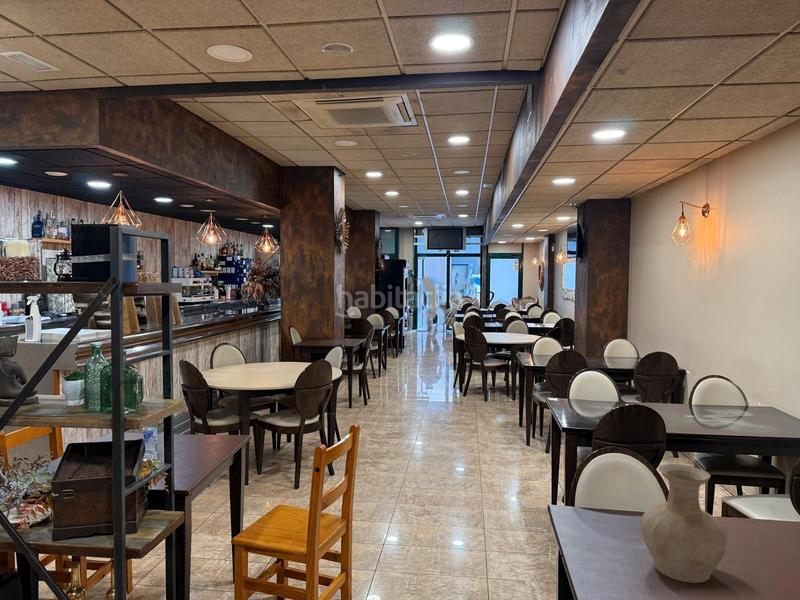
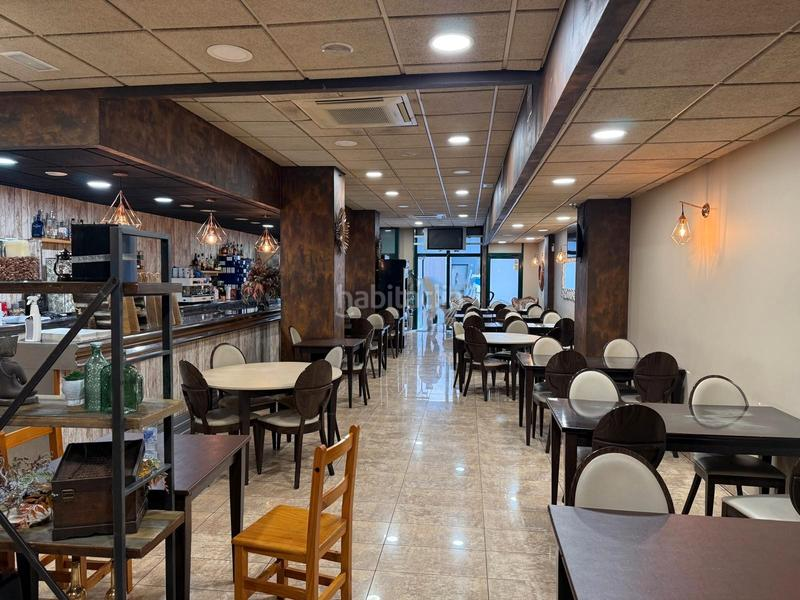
- vase [639,463,728,584]
